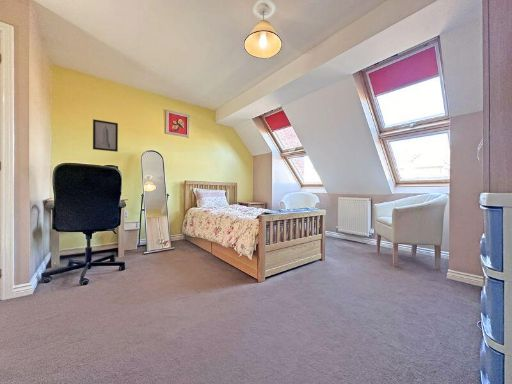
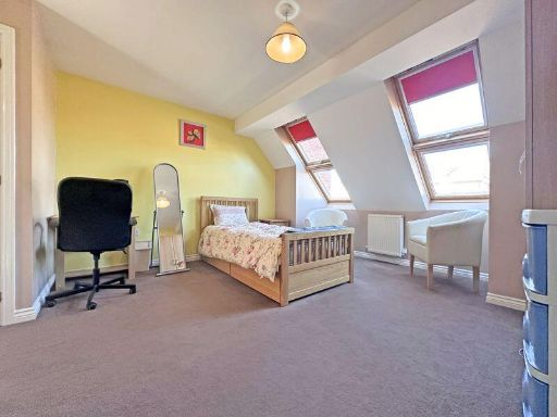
- wall art [92,118,119,152]
